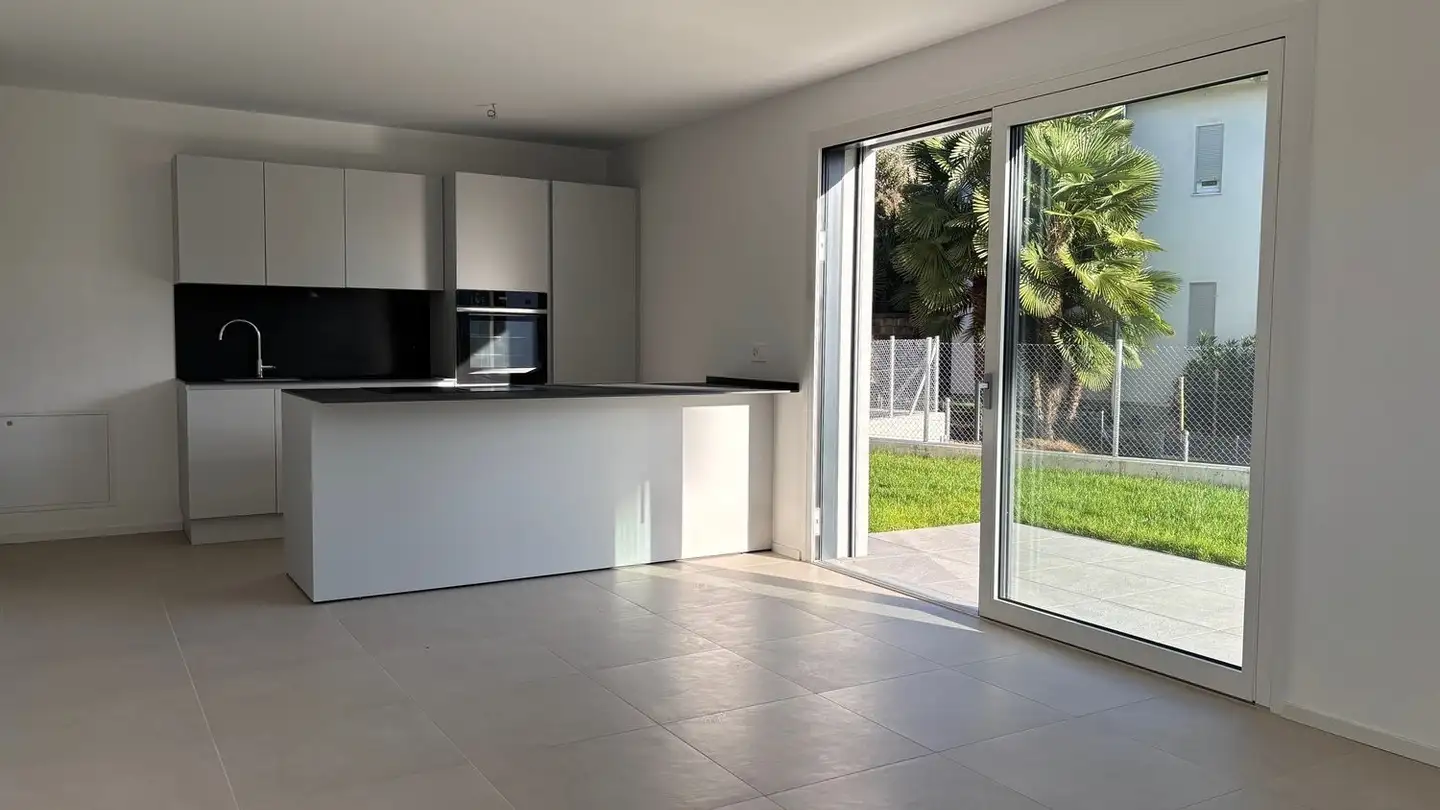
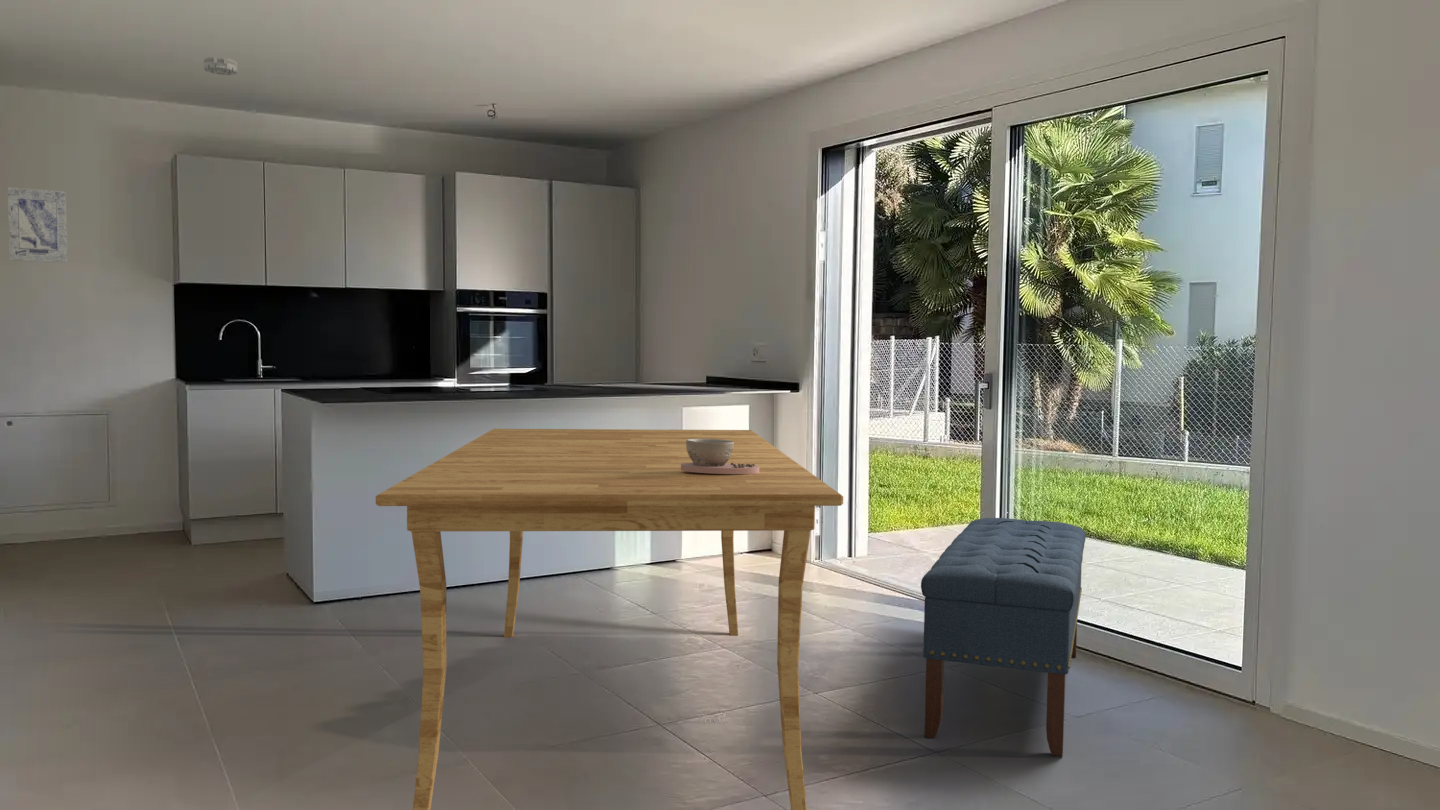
+ smoke detector [203,56,238,76]
+ wall art [7,186,68,264]
+ bench [920,517,1087,757]
+ dining table [375,428,844,810]
+ bowl [681,439,759,474]
